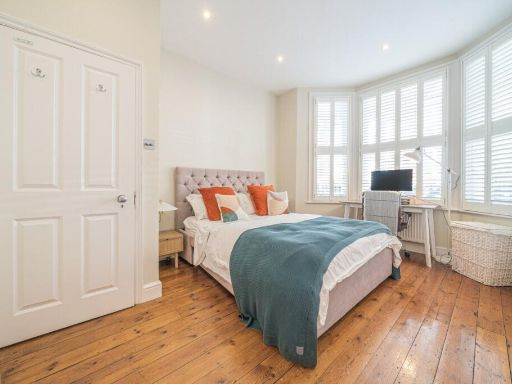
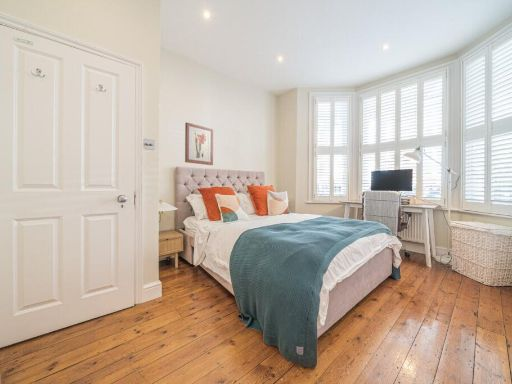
+ wall art [184,122,214,166]
